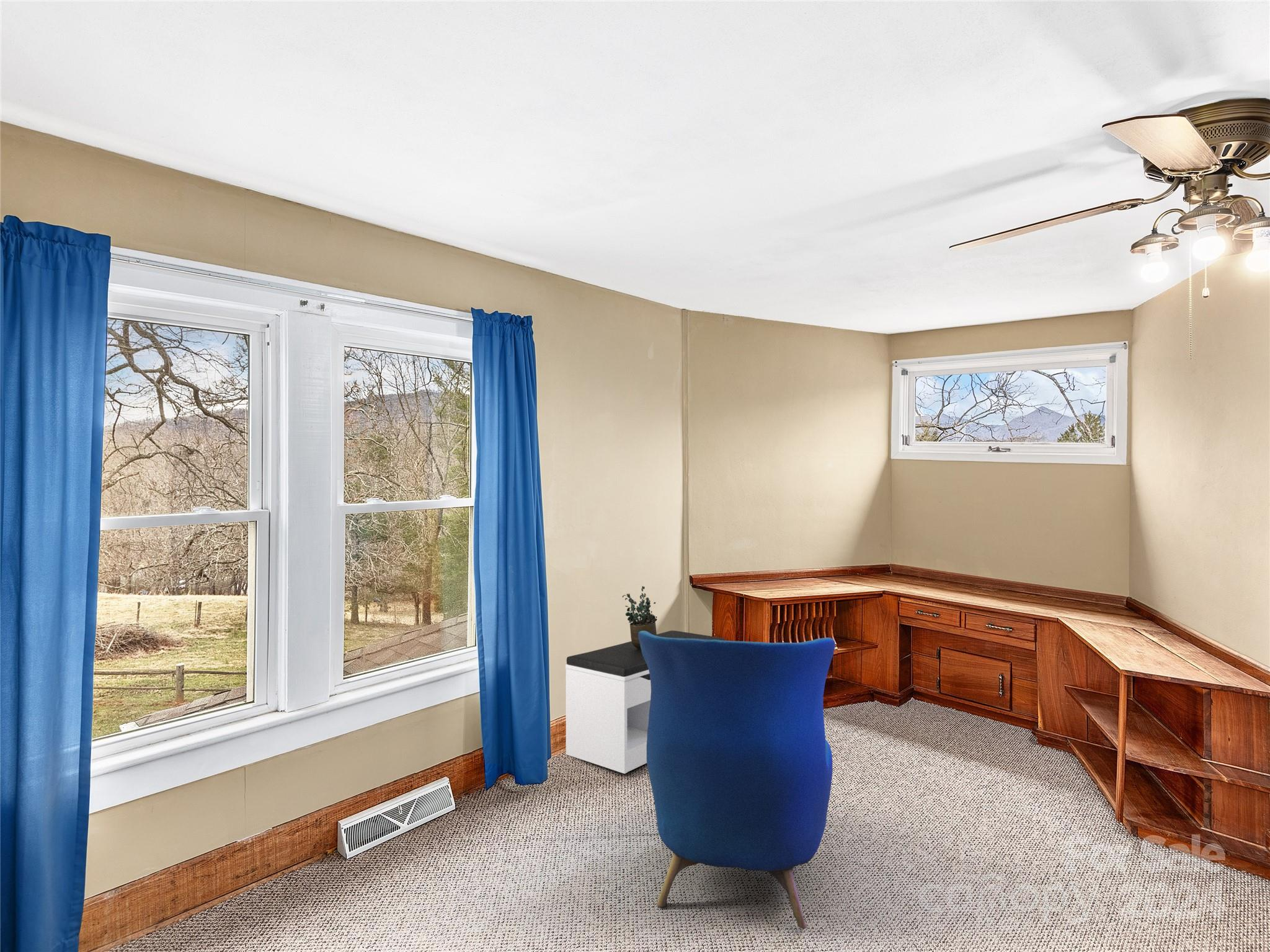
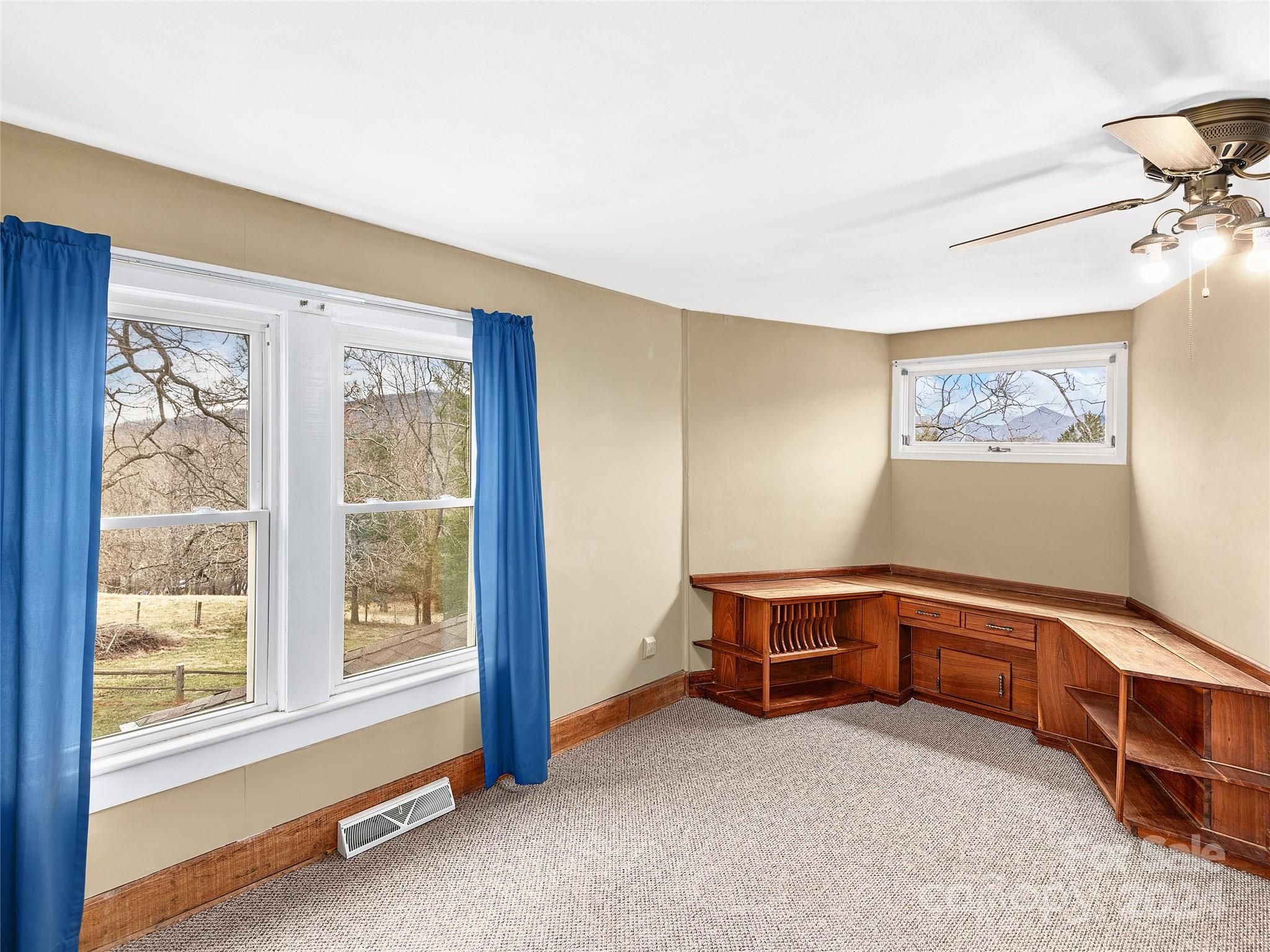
- bench [565,630,726,774]
- armchair [638,631,836,929]
- potted plant [622,586,658,650]
